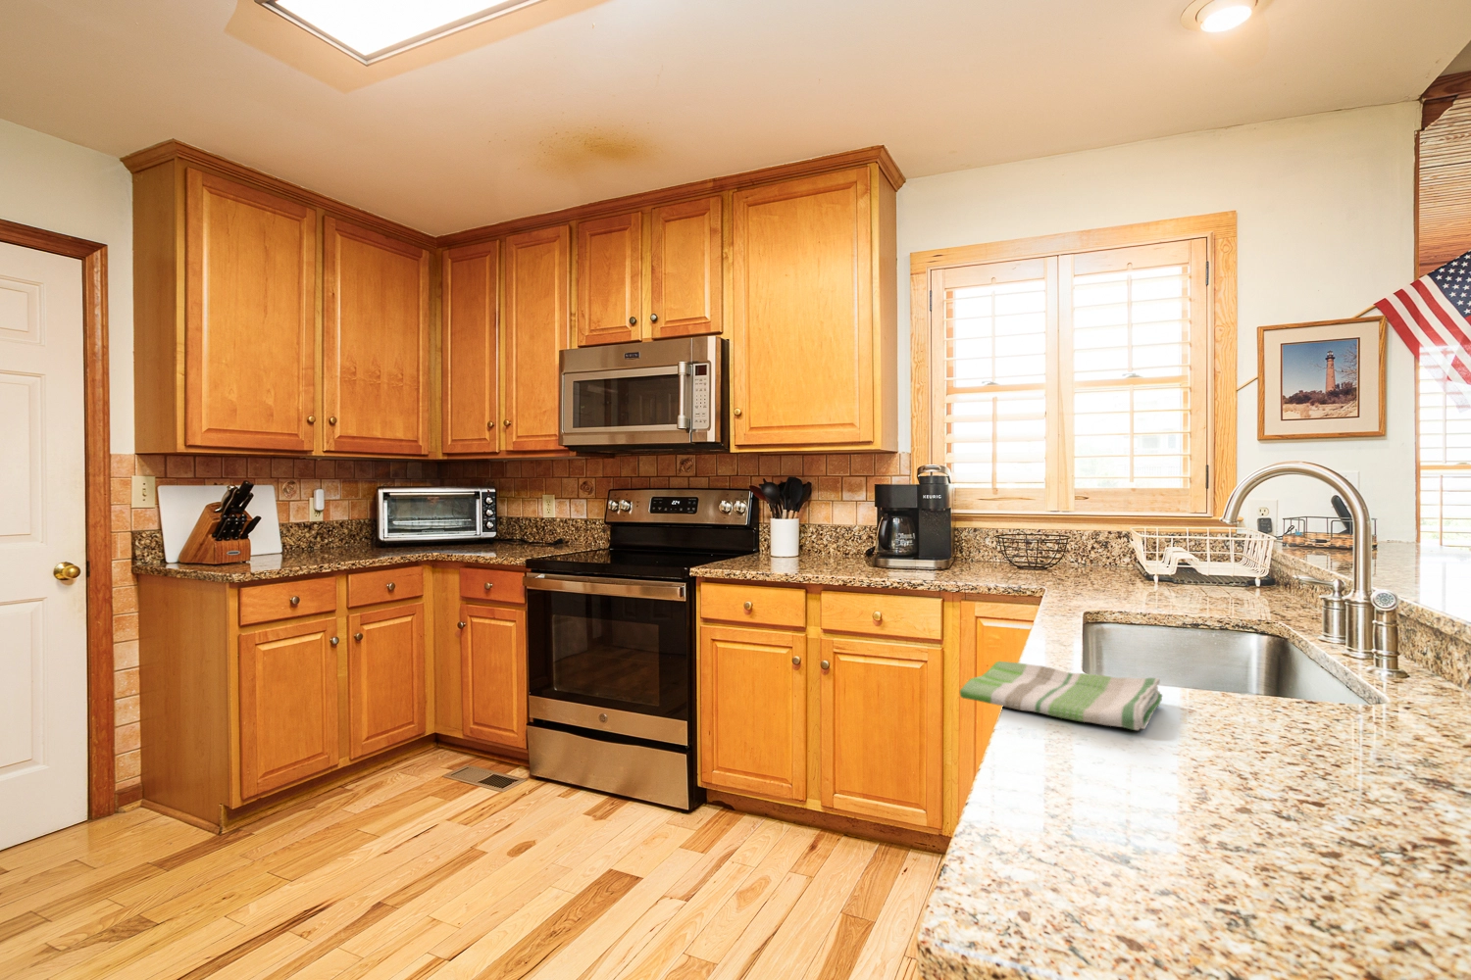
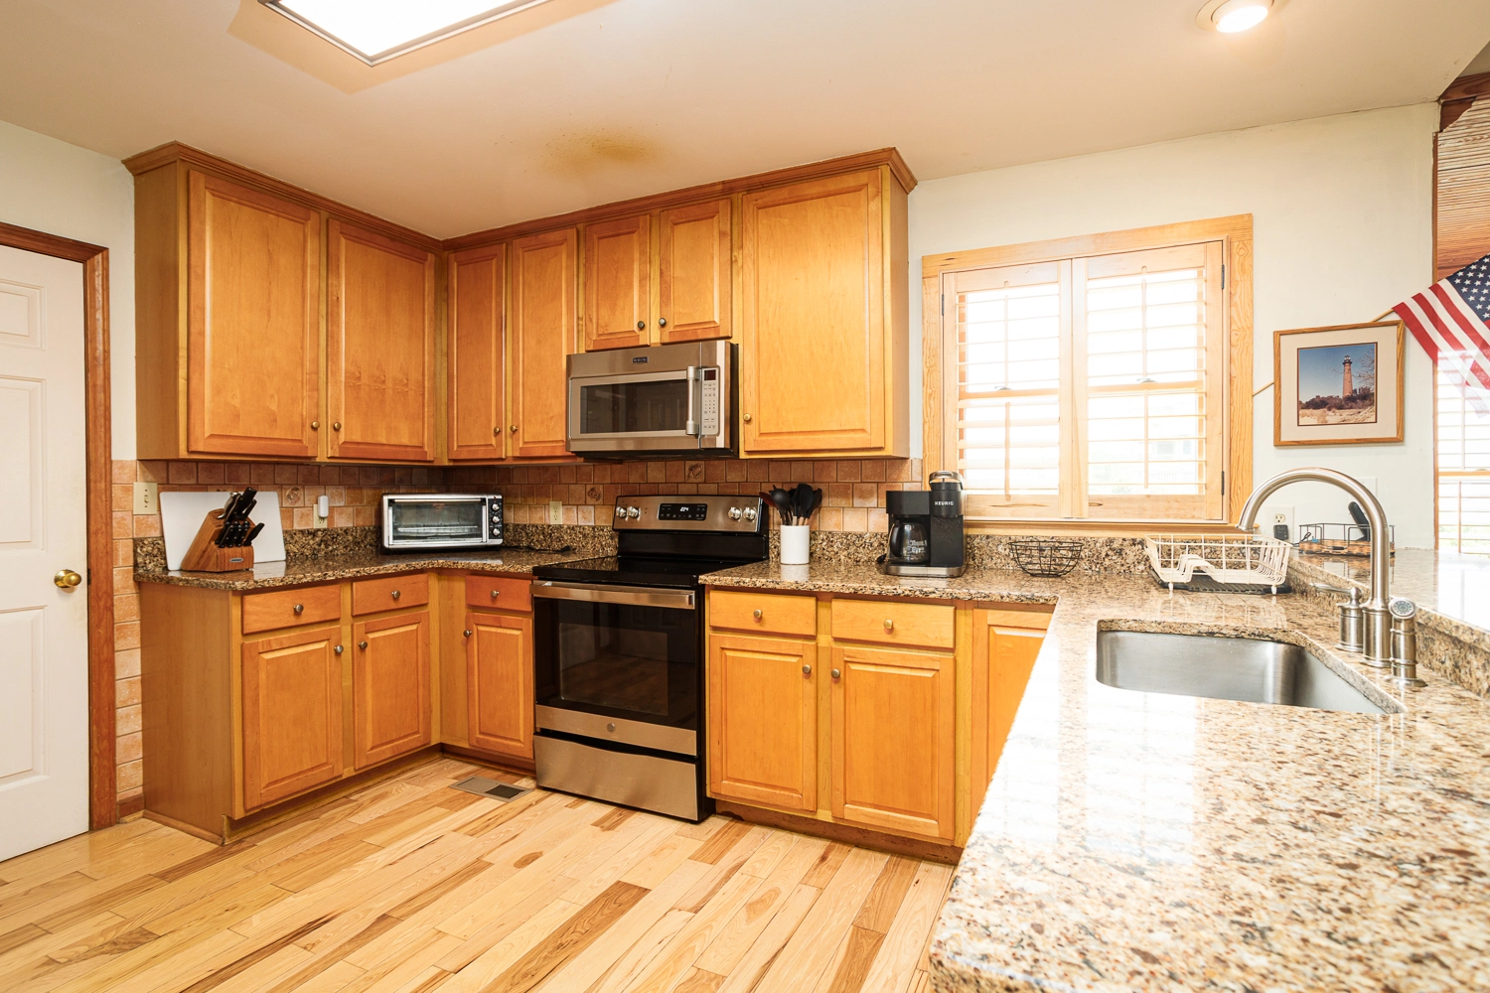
- dish towel [959,661,1163,731]
